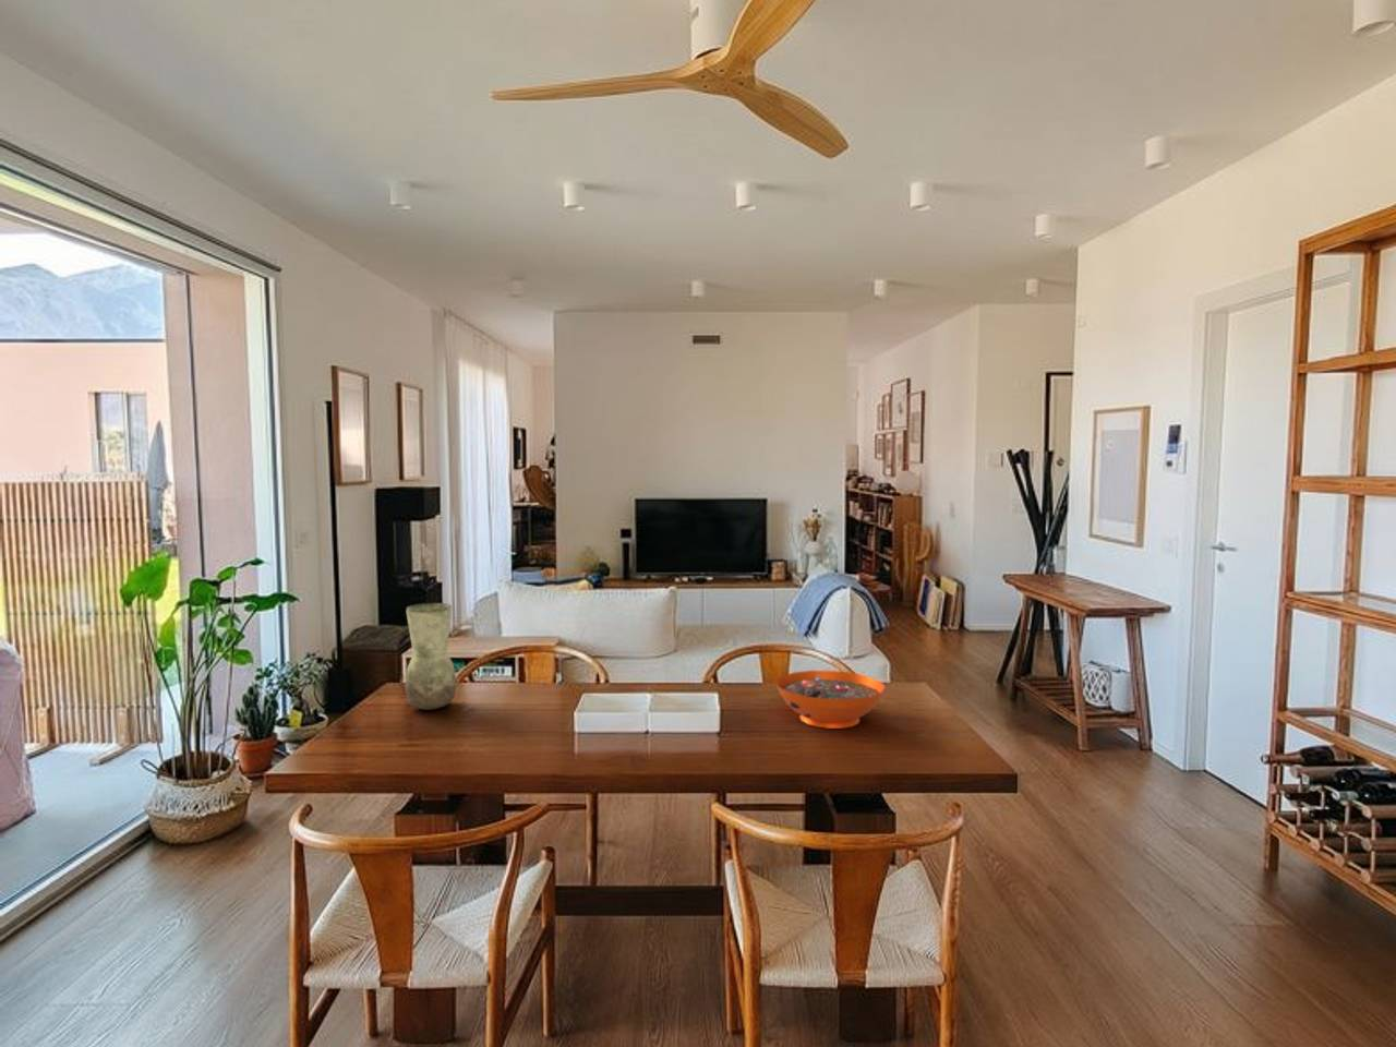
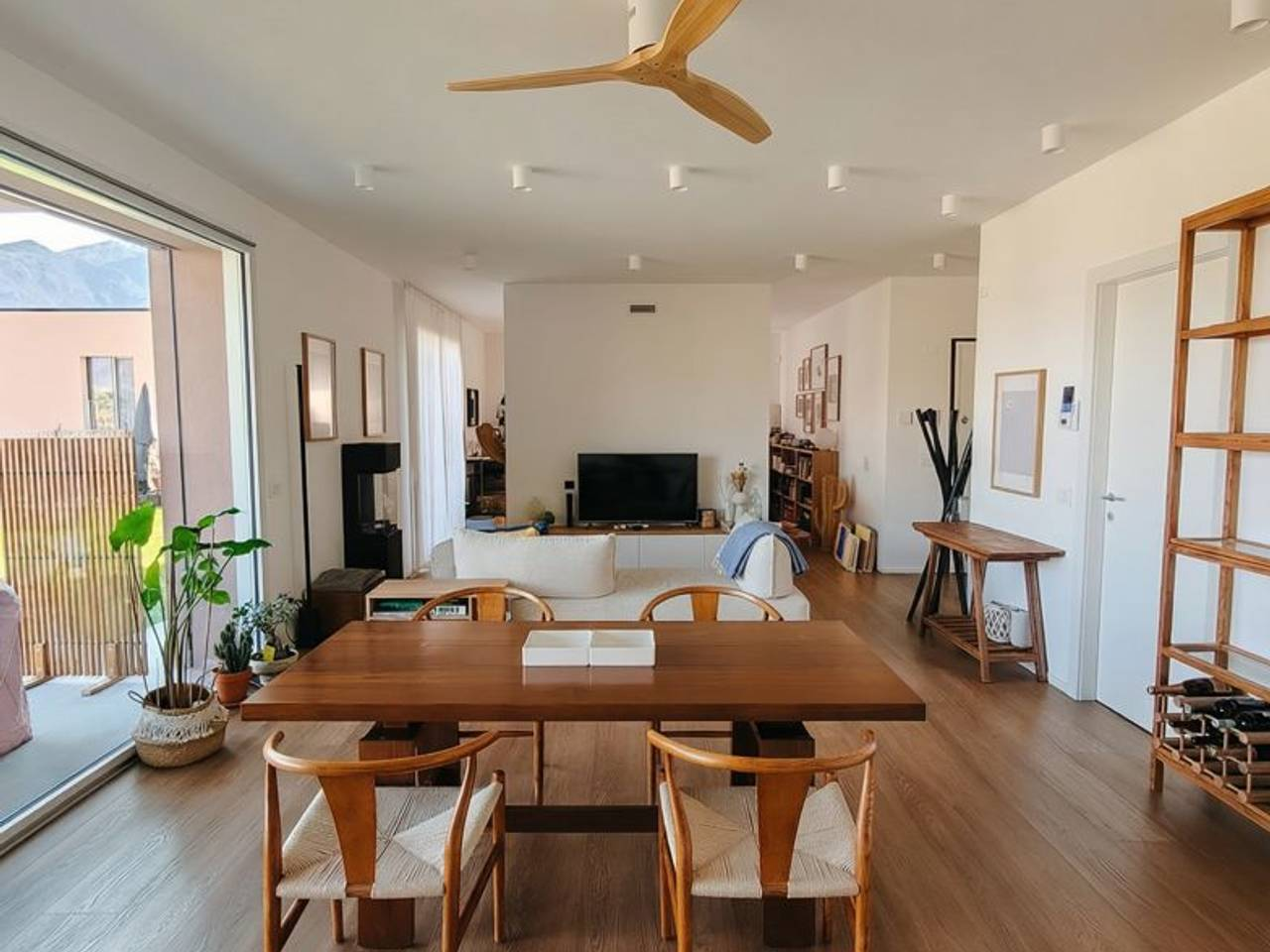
- decorative bowl [775,670,886,729]
- vase [403,602,457,712]
